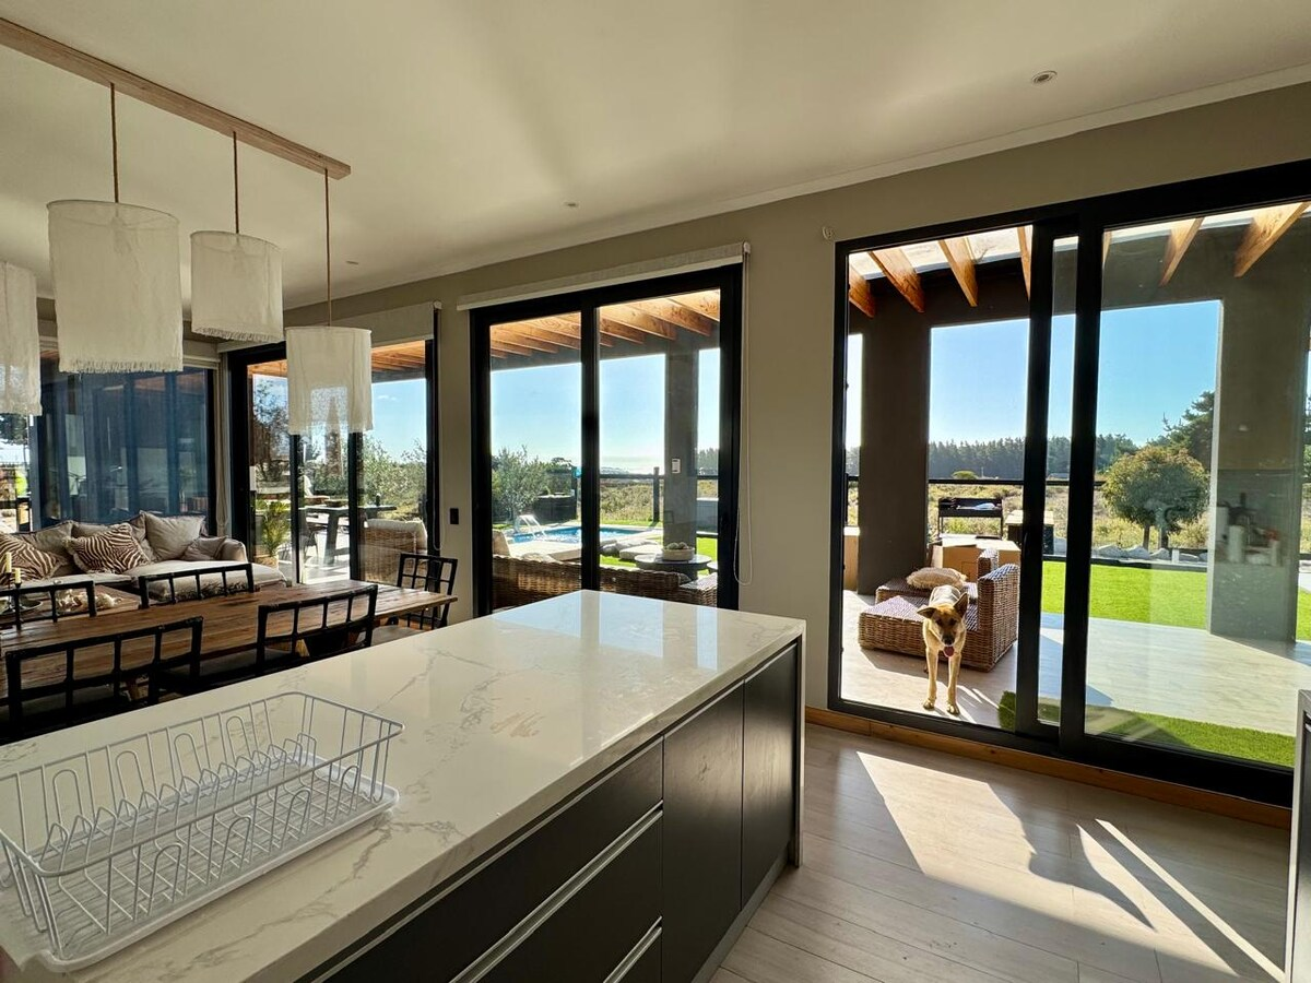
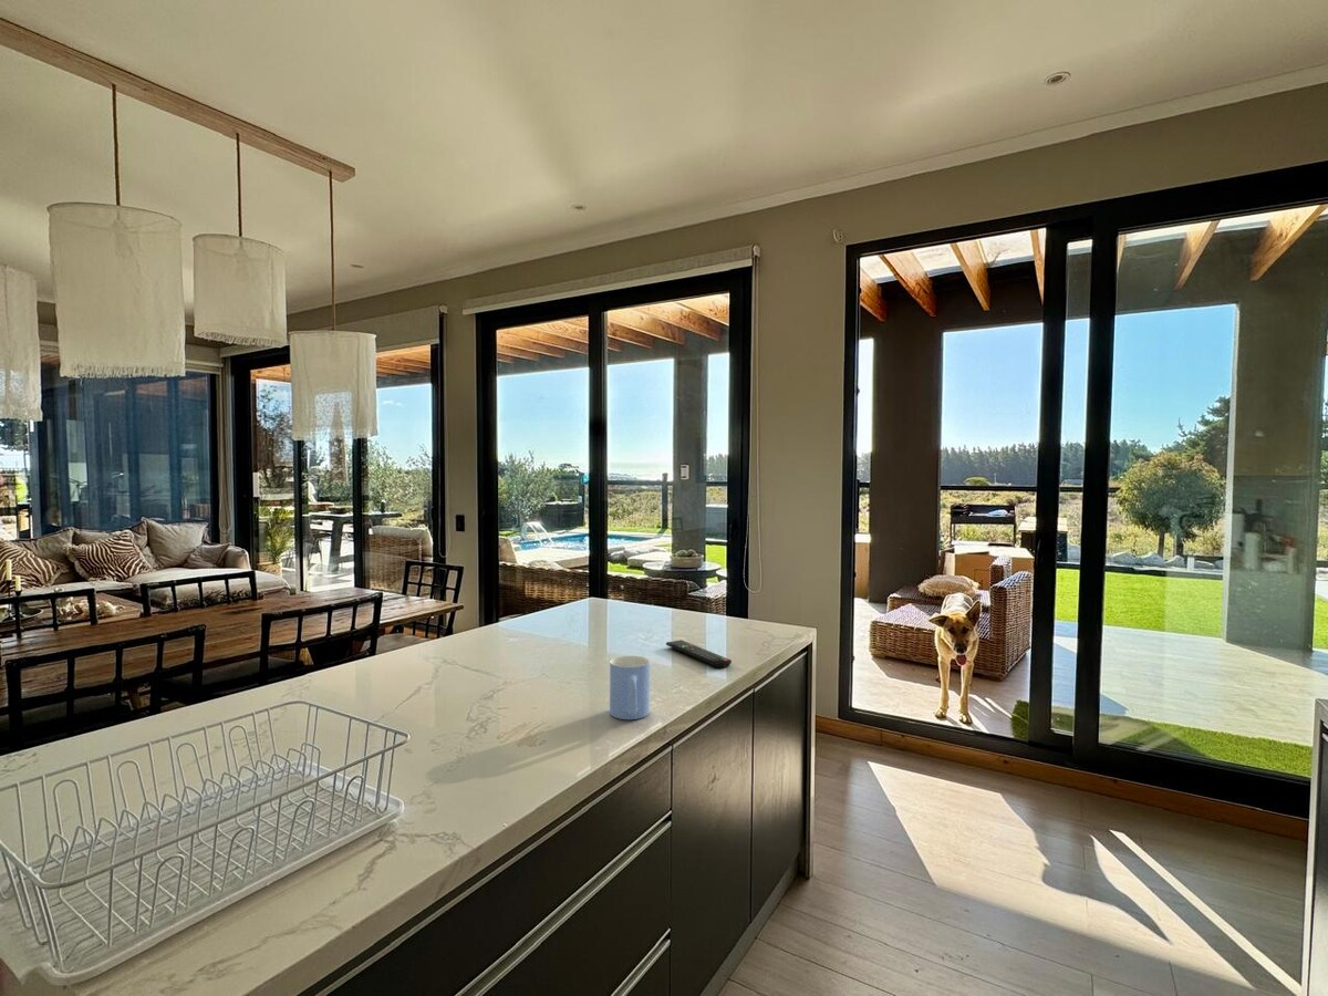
+ remote control [665,639,733,668]
+ mug [609,655,651,720]
